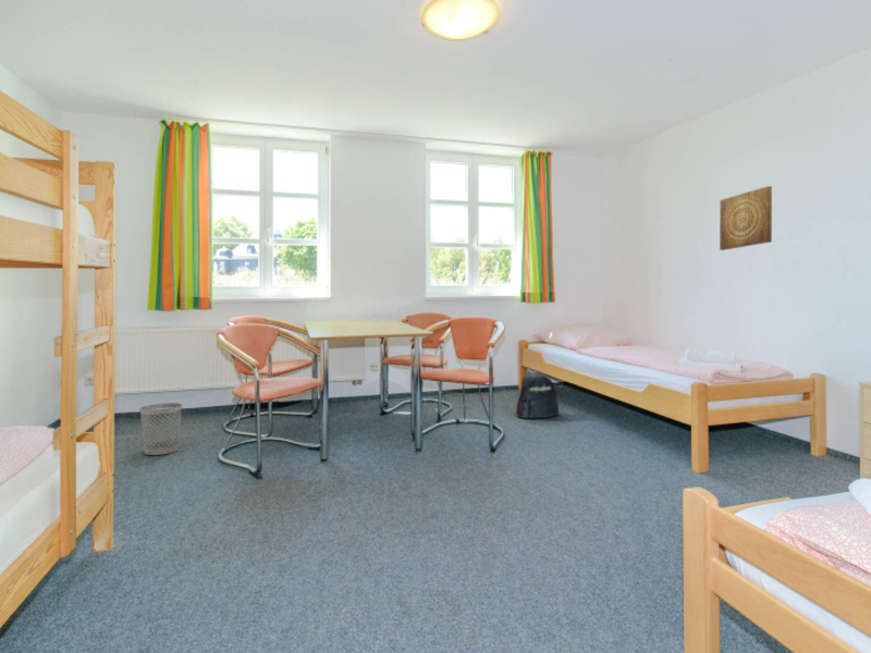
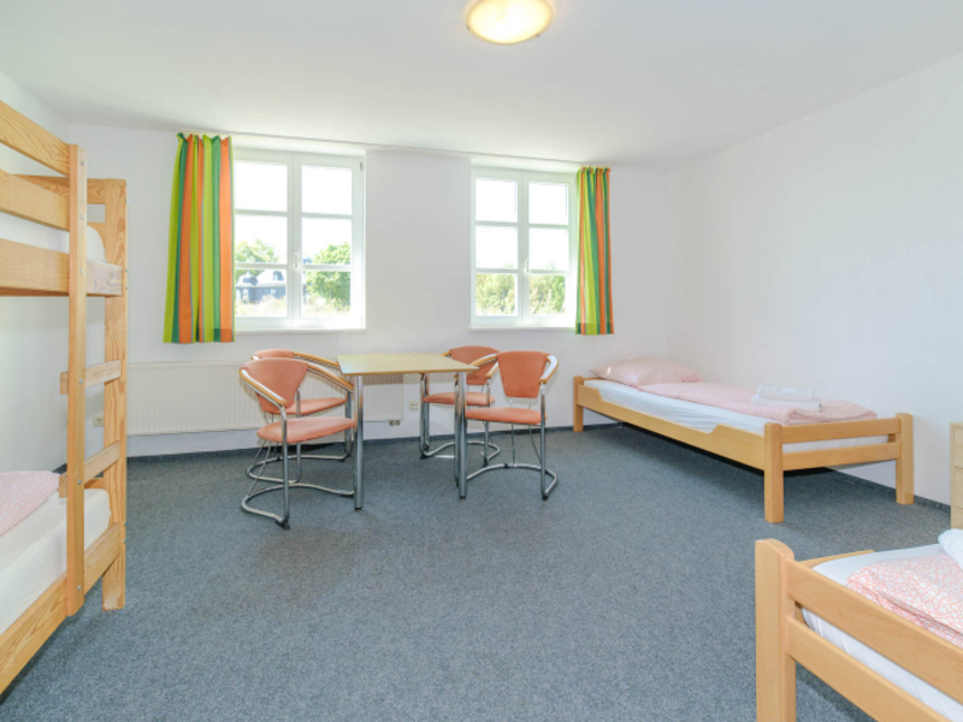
- backpack [515,369,561,419]
- wastebasket [138,402,183,456]
- wall art [719,185,773,251]
